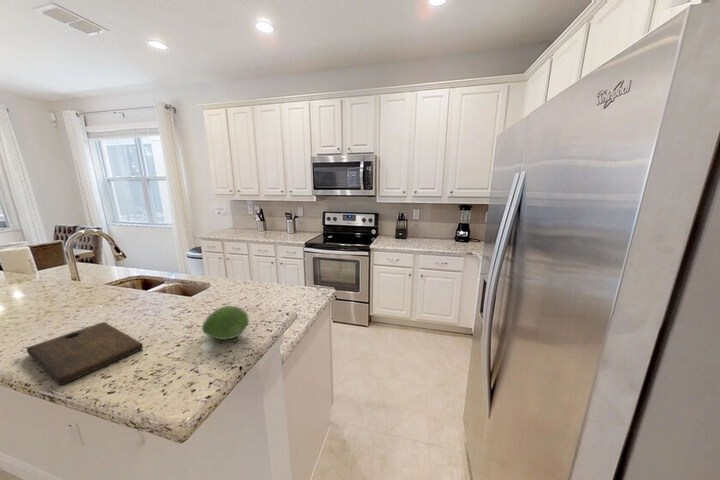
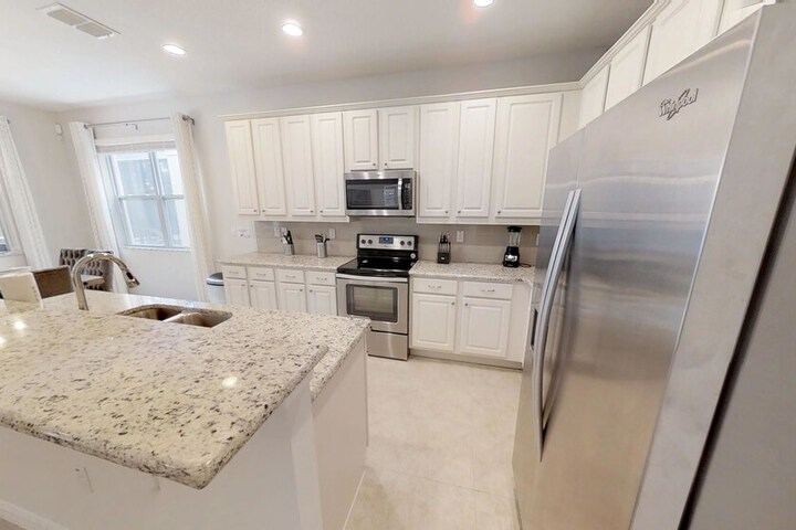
- cutting board [26,321,144,386]
- fruit [201,305,250,341]
